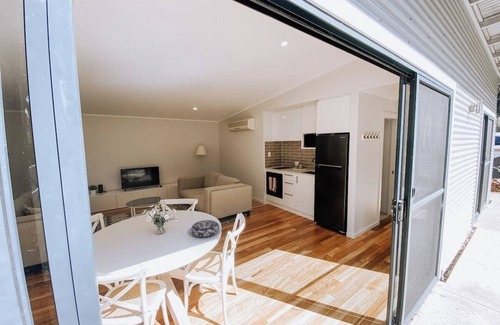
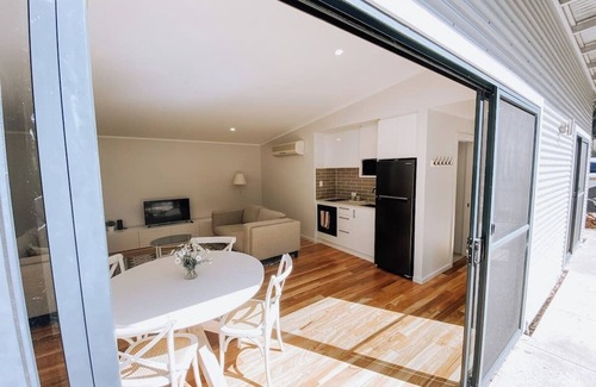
- decorative bowl [190,219,220,238]
